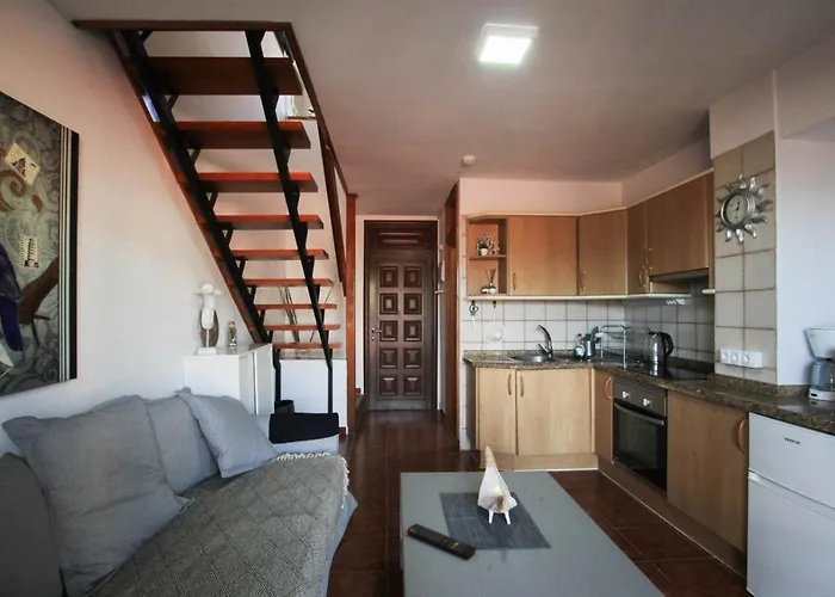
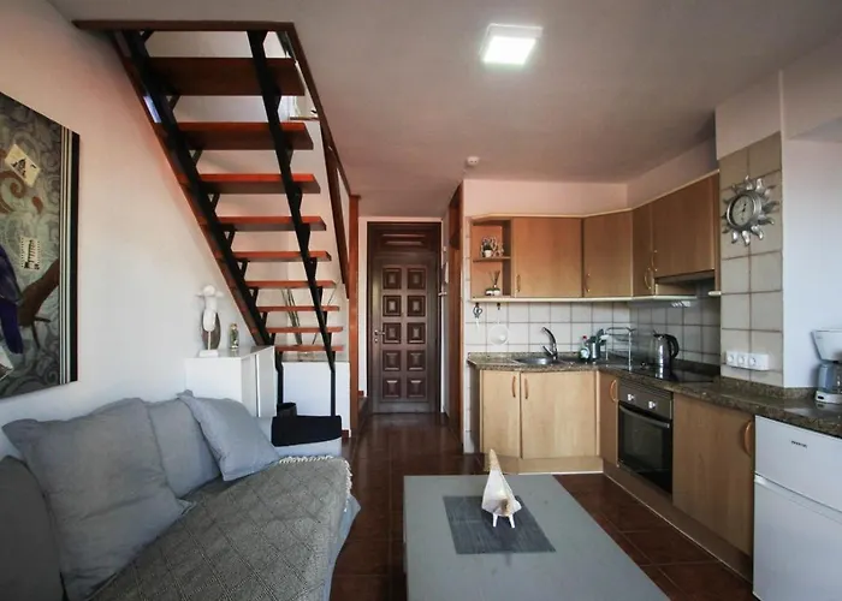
- remote control [406,523,477,559]
